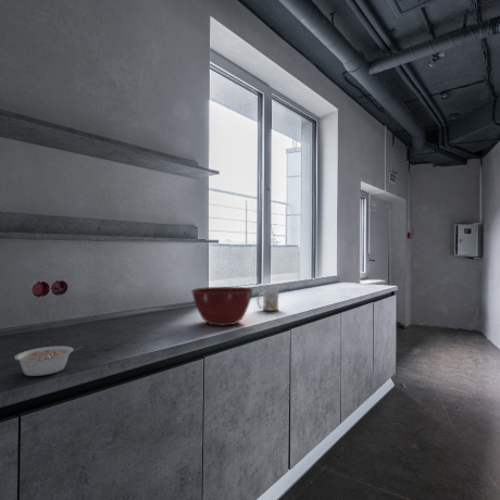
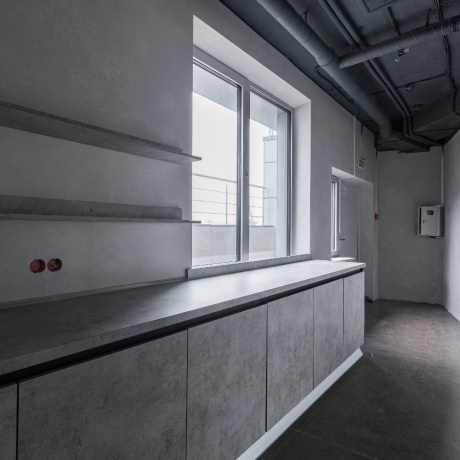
- mixing bowl [190,286,254,327]
- mug [257,289,279,312]
- legume [13,346,84,377]
